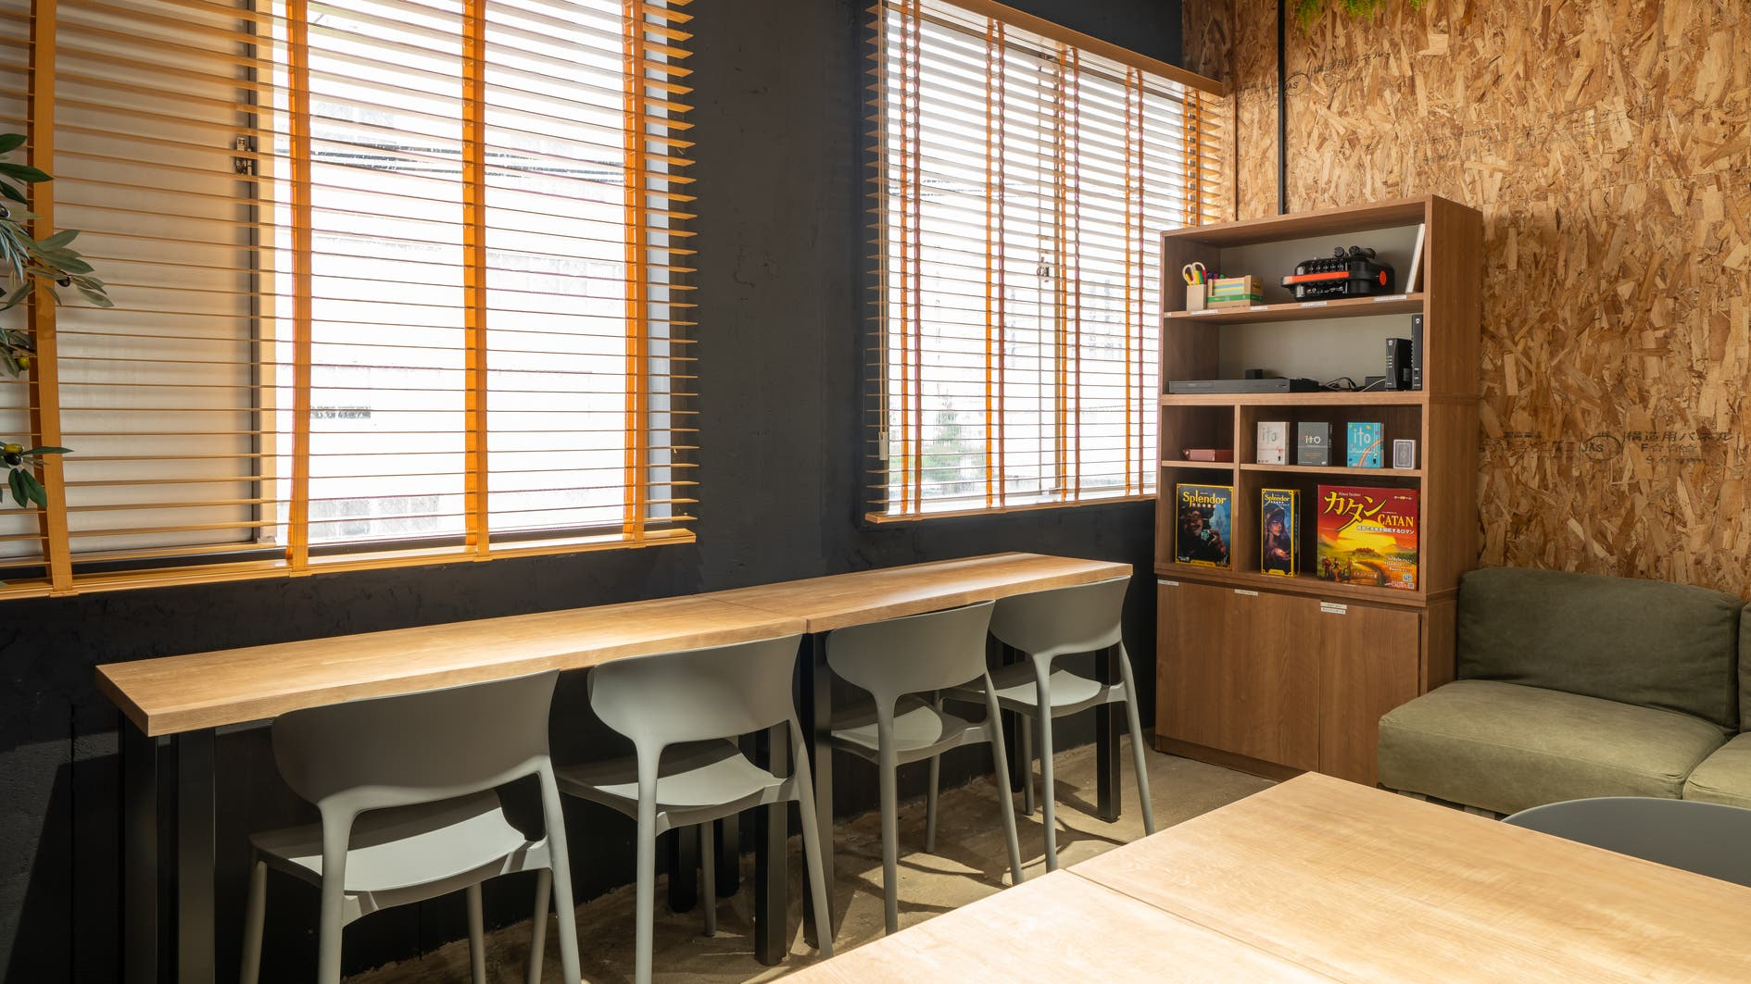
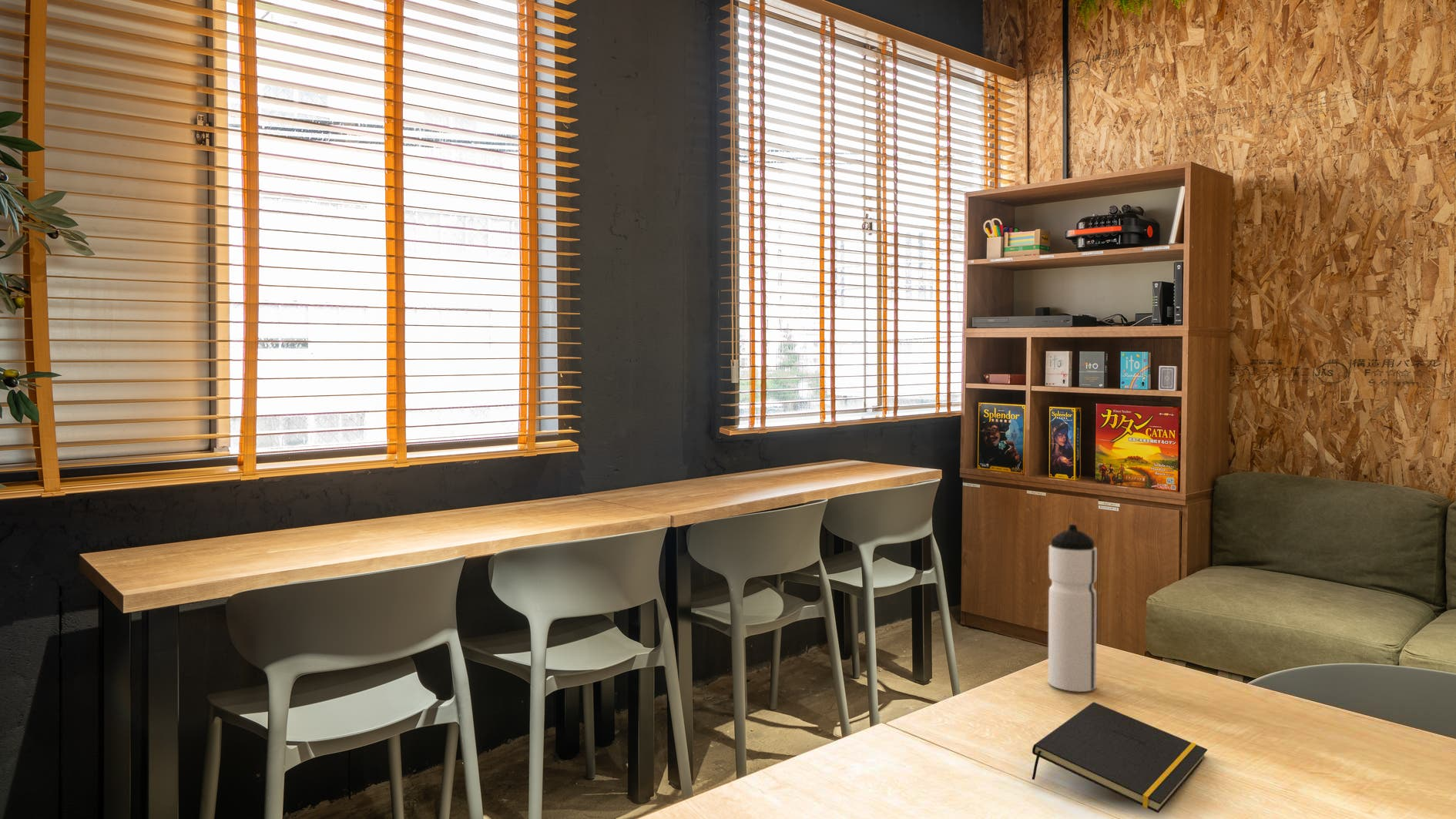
+ notepad [1031,701,1208,814]
+ water bottle [1048,524,1098,693]
